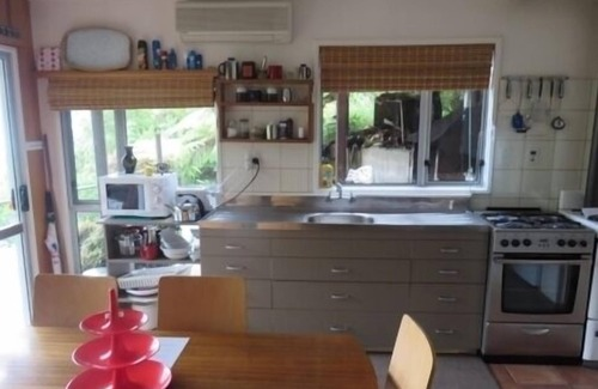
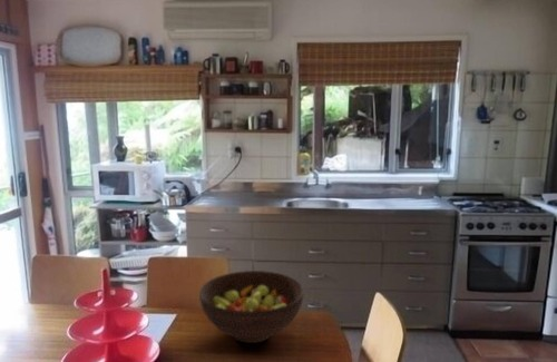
+ fruit bowl [198,270,305,344]
